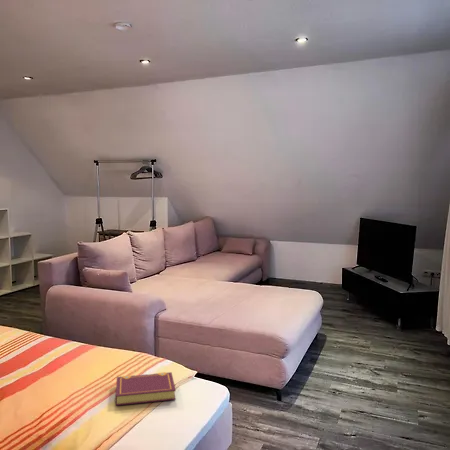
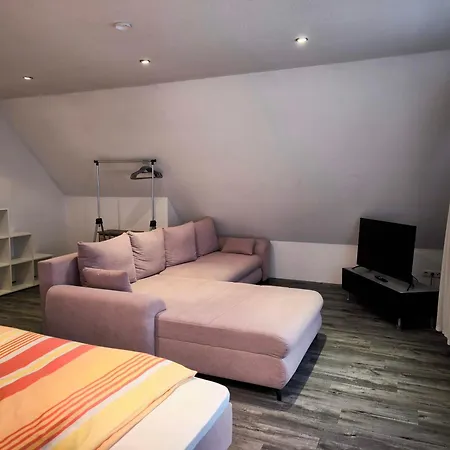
- book [114,371,177,407]
